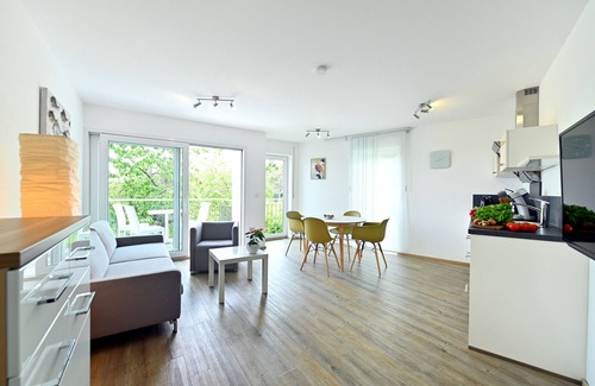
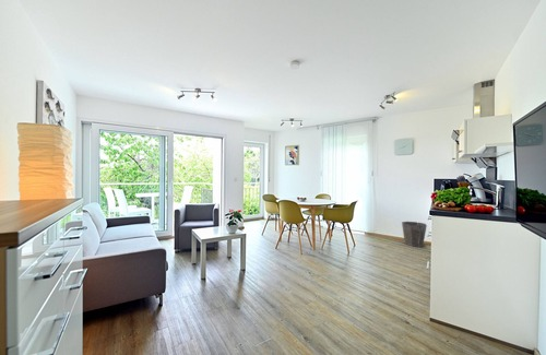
+ waste bin [401,221,428,248]
